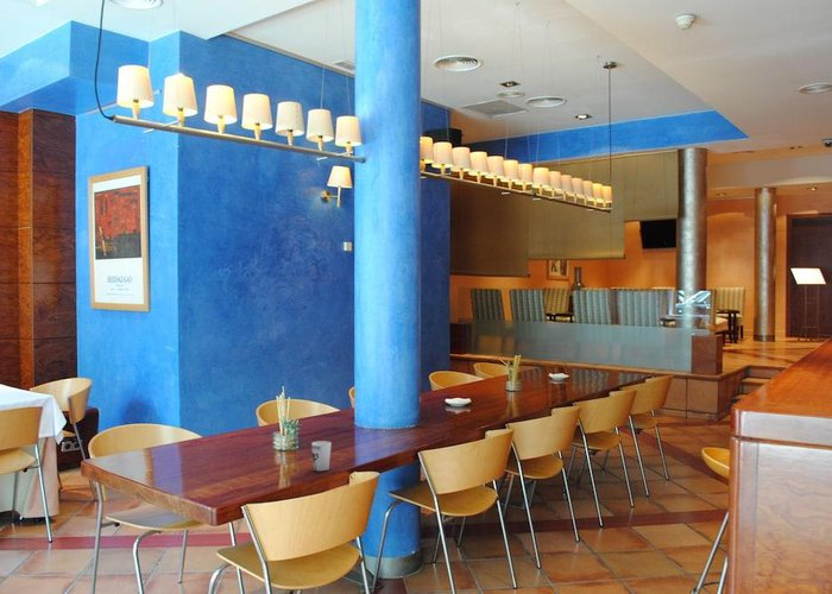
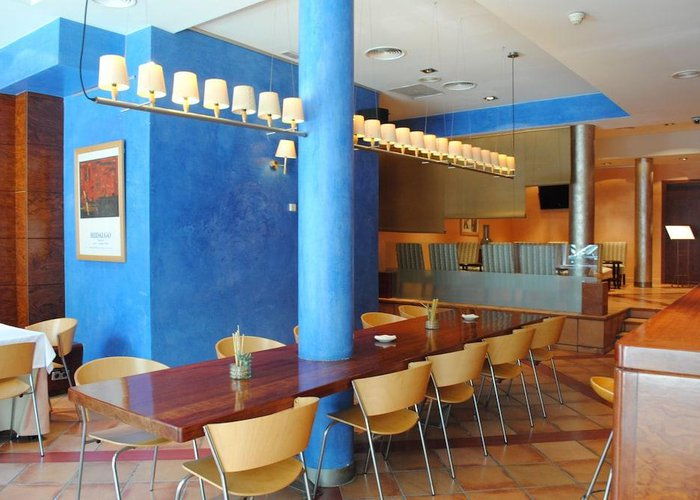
- cup [310,440,332,472]
